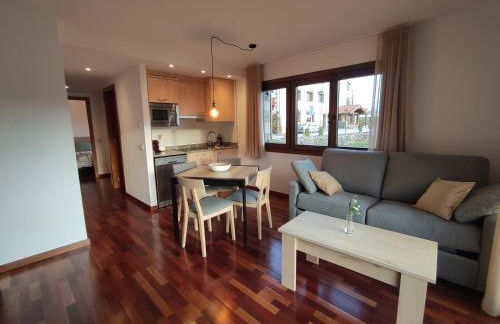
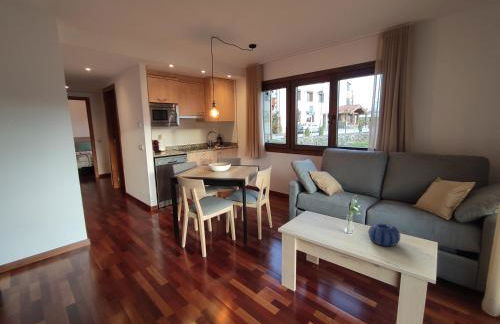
+ decorative bowl [367,223,401,247]
